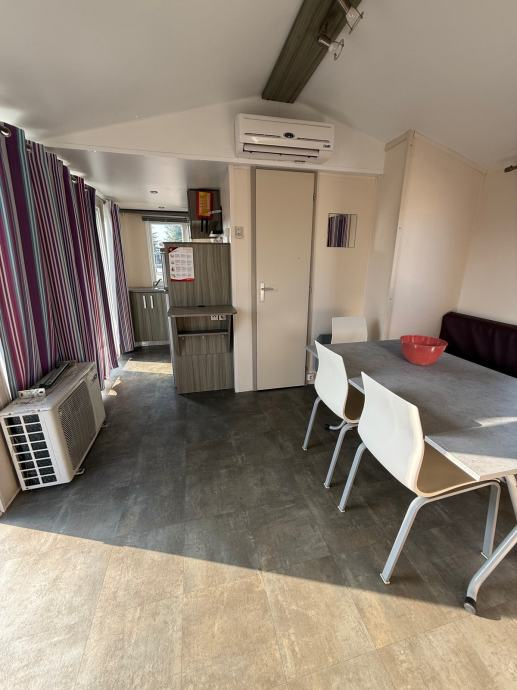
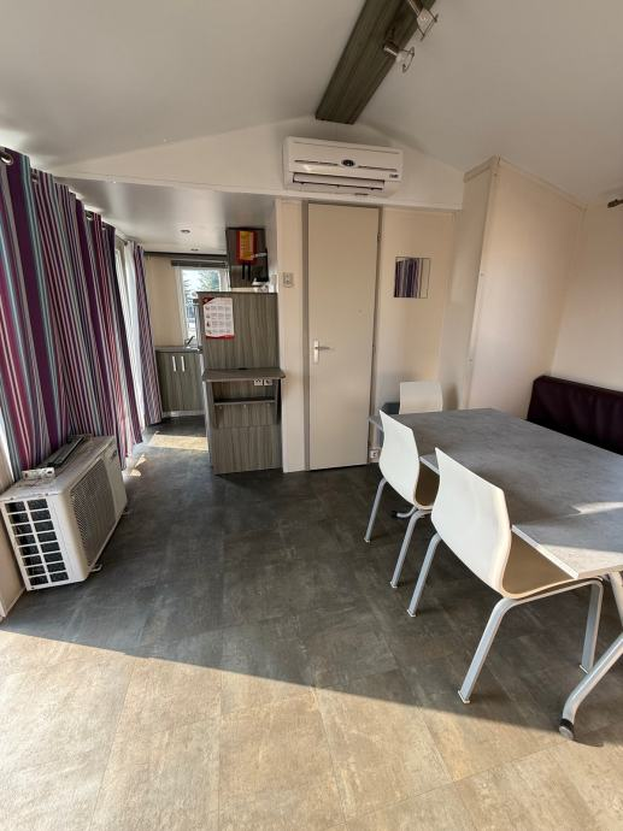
- mixing bowl [399,334,449,366]
